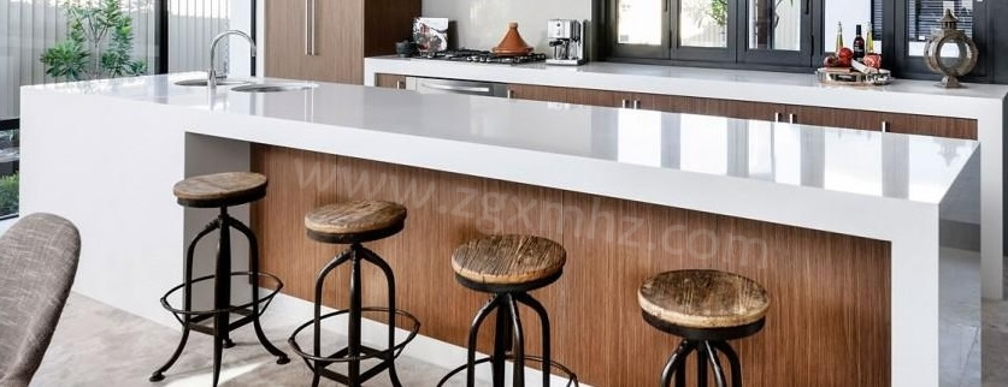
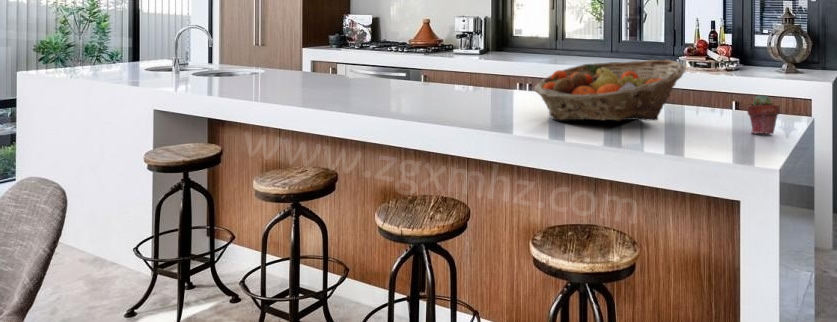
+ fruit basket [533,59,686,122]
+ potted succulent [746,94,781,135]
